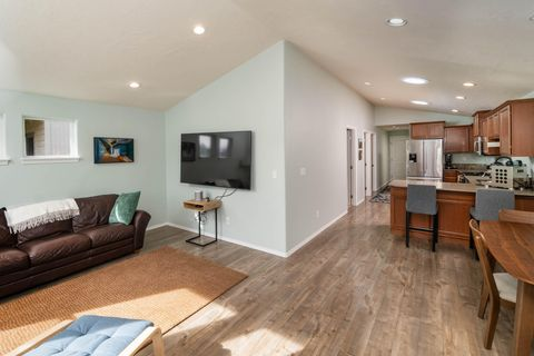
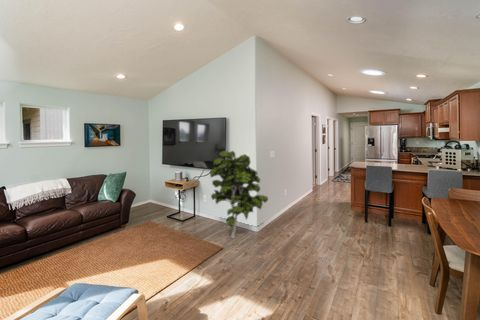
+ indoor plant [209,150,269,239]
